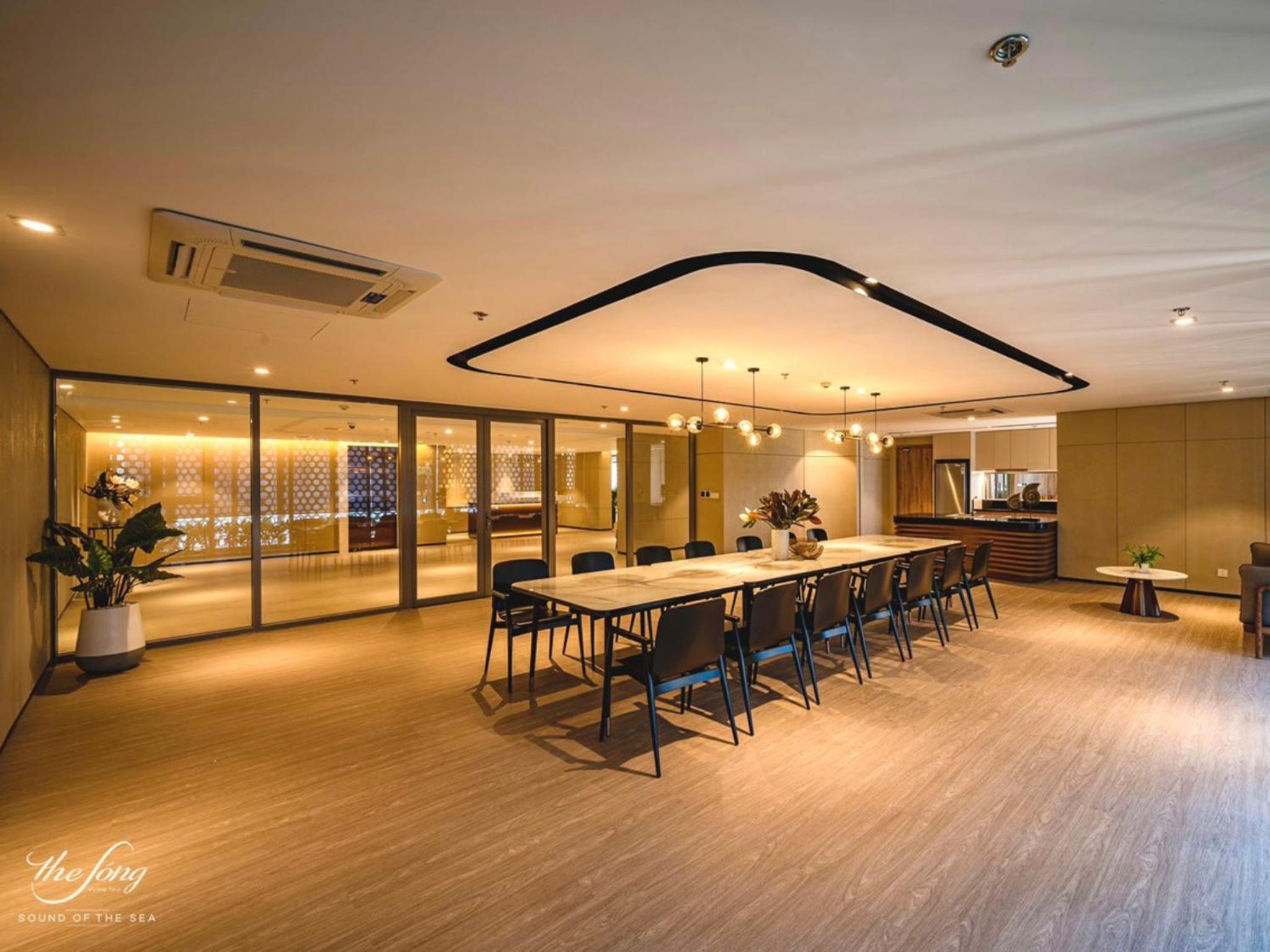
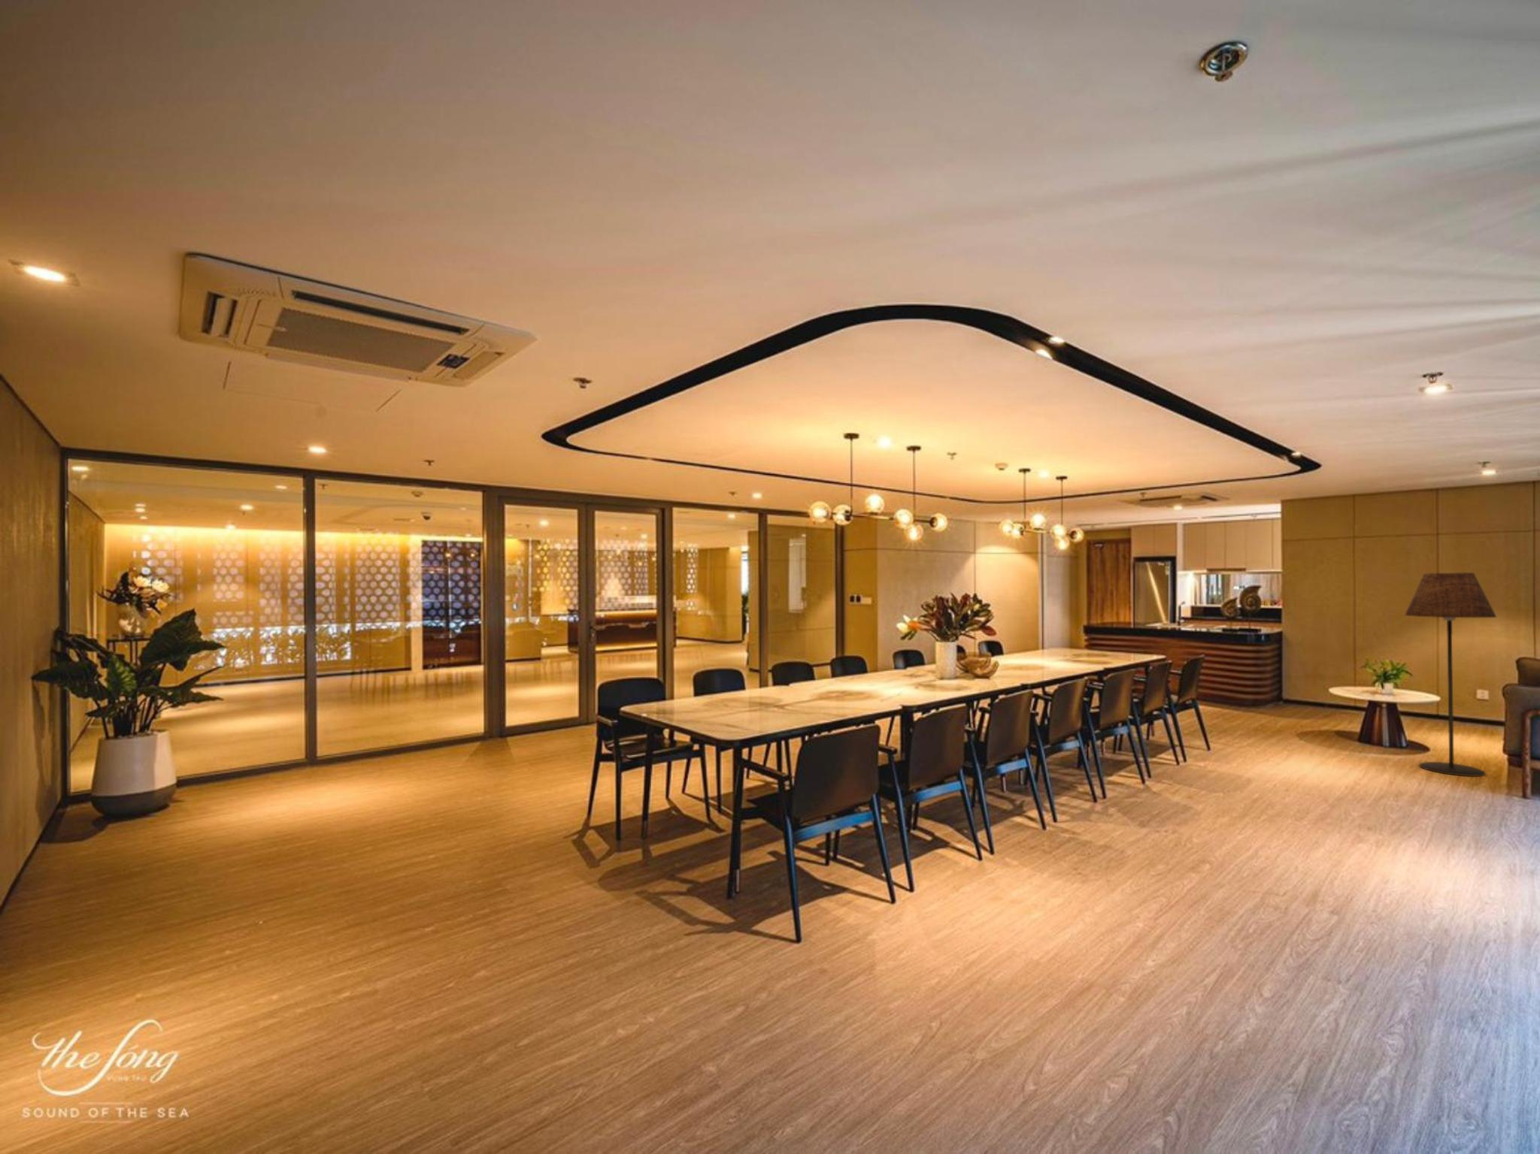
+ floor lamp [1404,572,1498,777]
